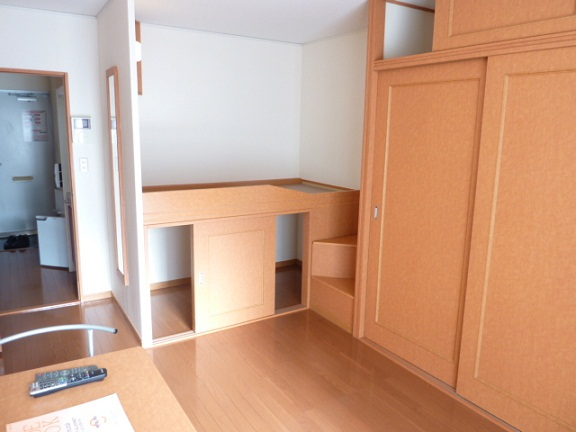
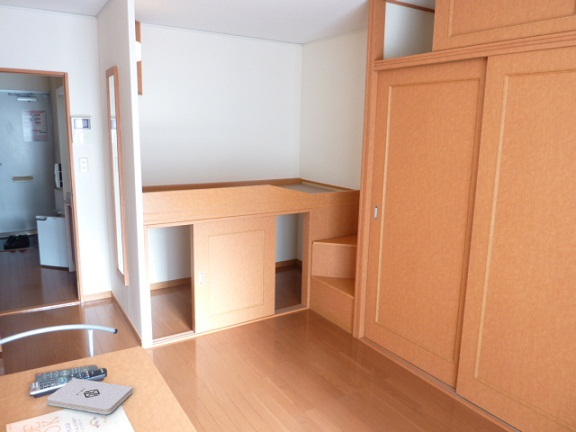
+ notepad [46,377,134,415]
